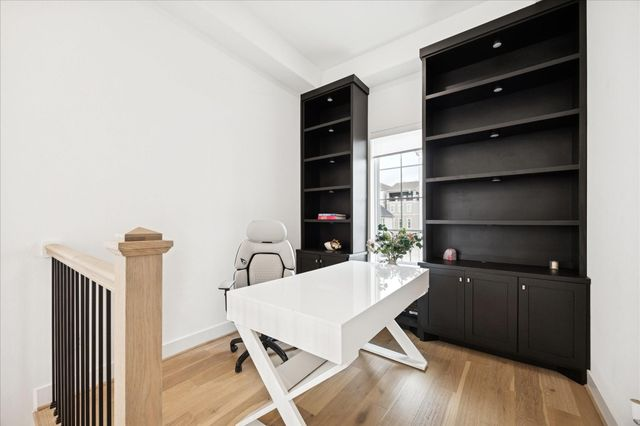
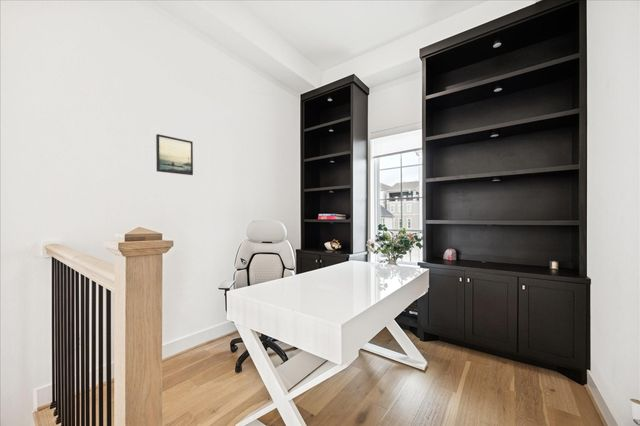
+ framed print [155,133,194,176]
